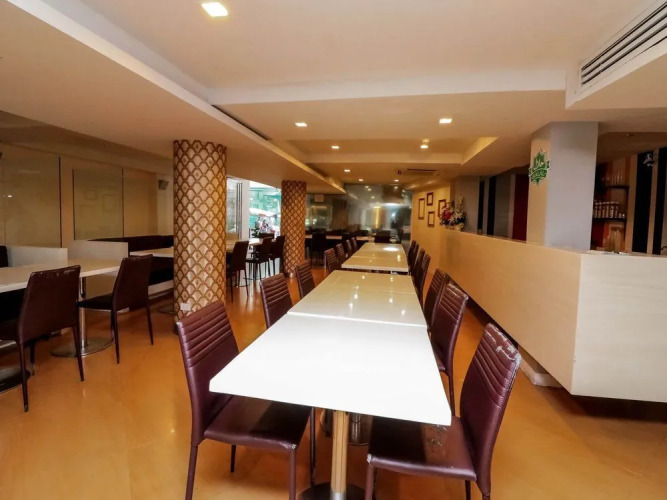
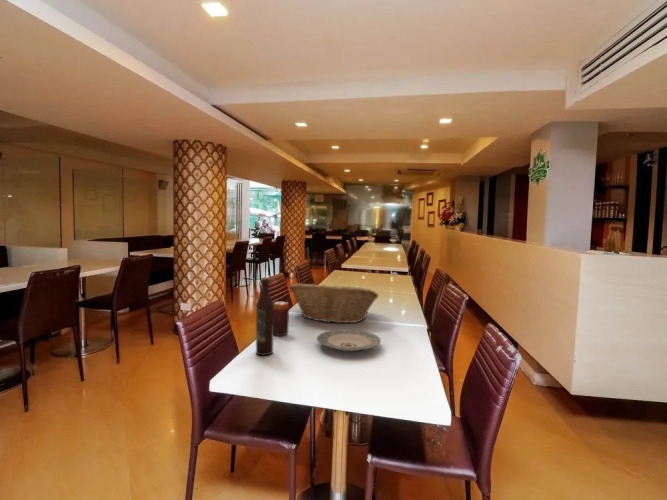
+ wine bottle [255,277,274,356]
+ plate [316,328,382,352]
+ fruit basket [288,282,379,324]
+ candle [273,301,290,338]
